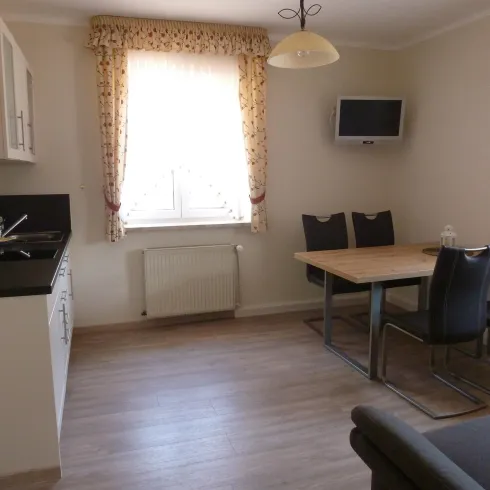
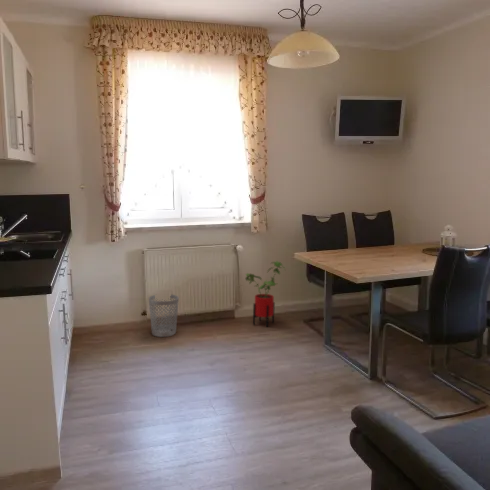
+ wastebasket [148,293,180,338]
+ house plant [245,260,286,328]
